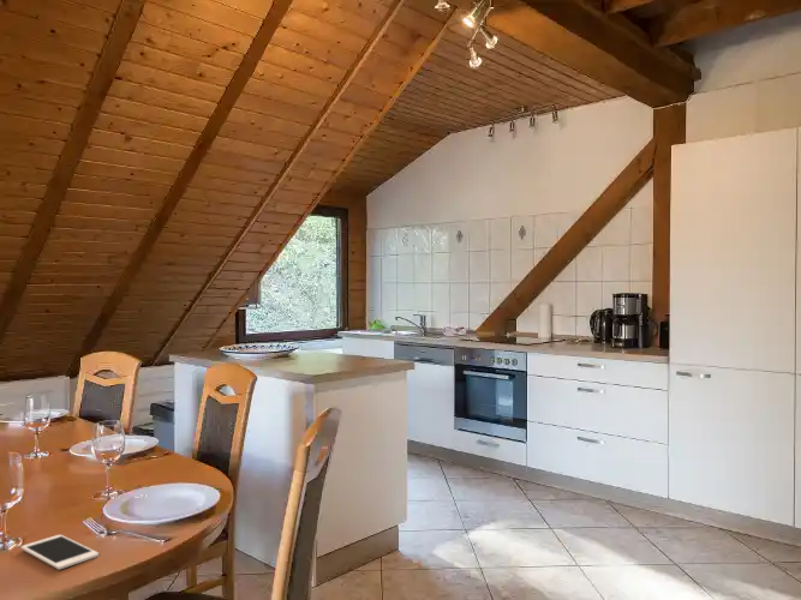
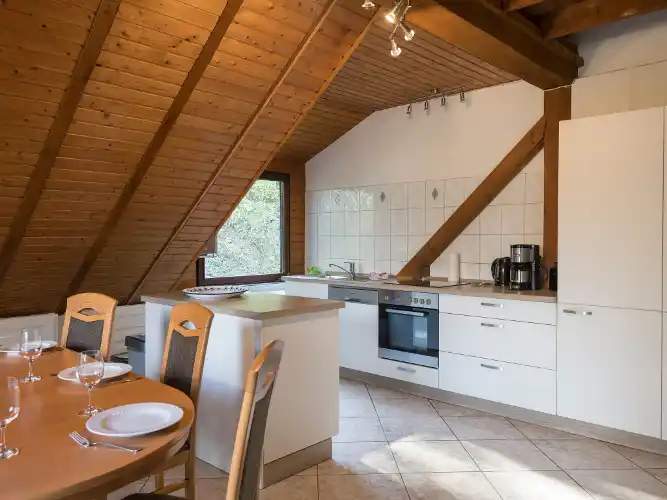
- cell phone [20,534,100,570]
